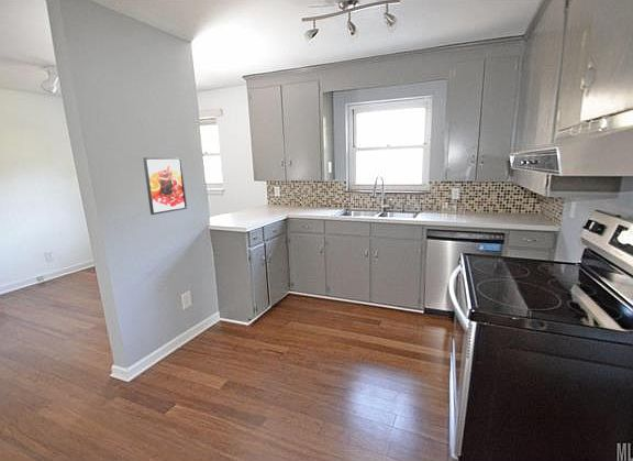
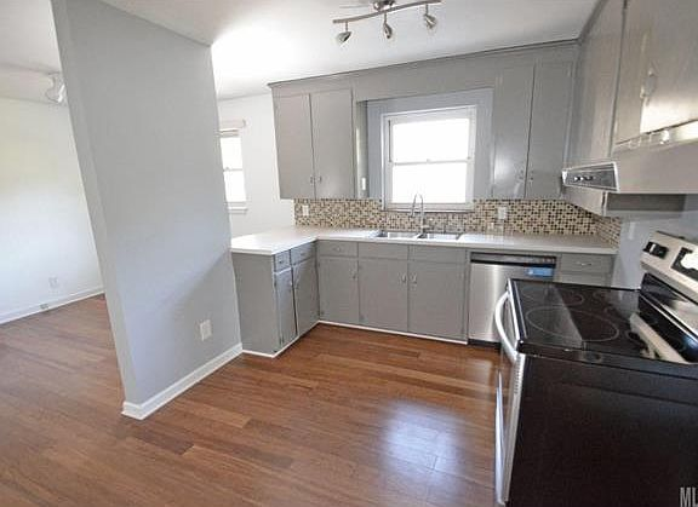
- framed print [142,156,188,216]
